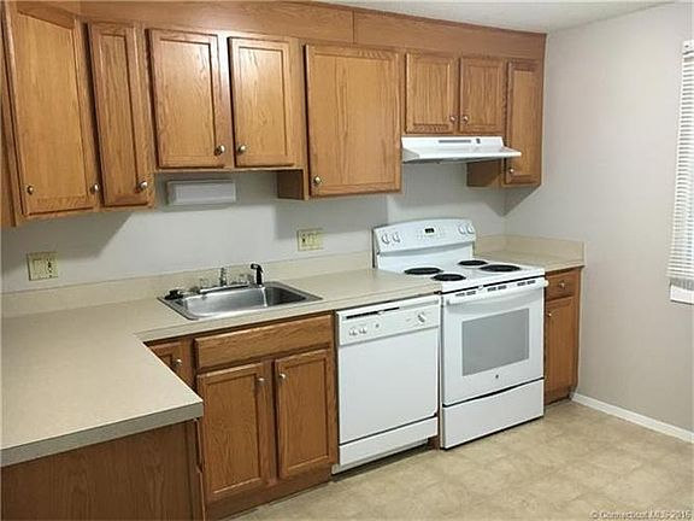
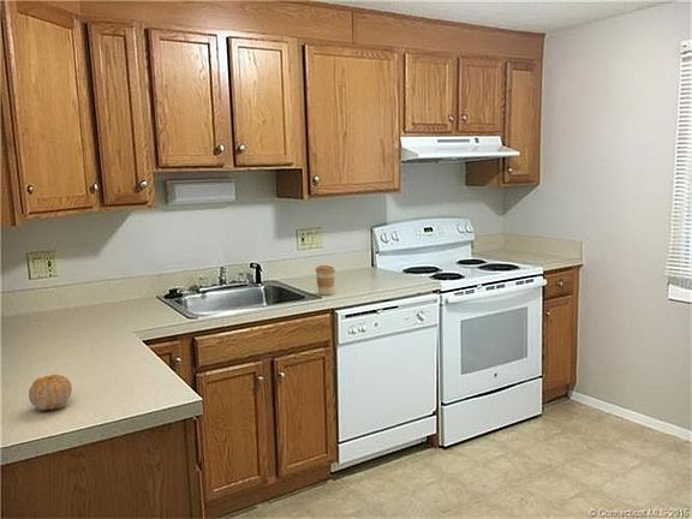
+ coffee cup [315,264,336,296]
+ fruit [28,374,73,411]
